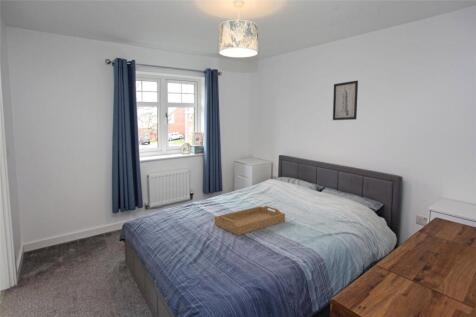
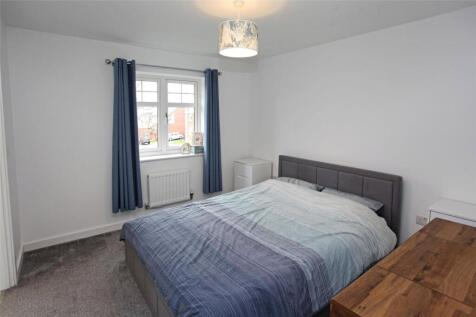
- serving tray [214,205,286,236]
- wall art [332,79,359,121]
